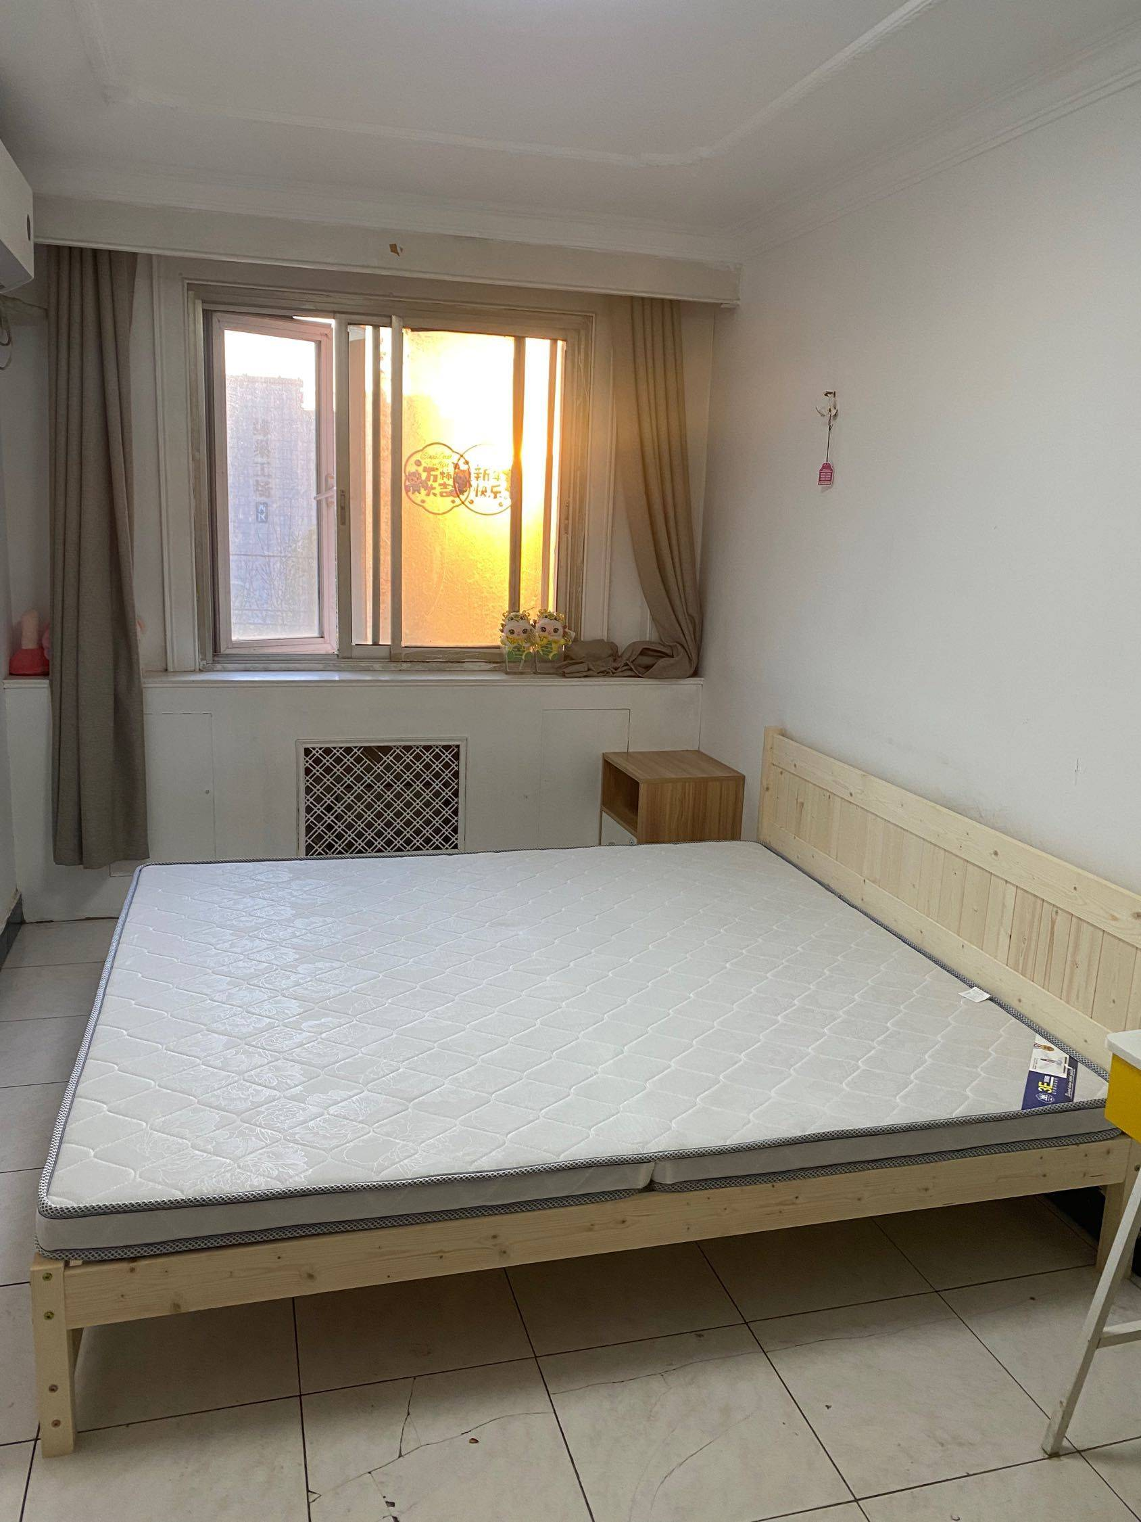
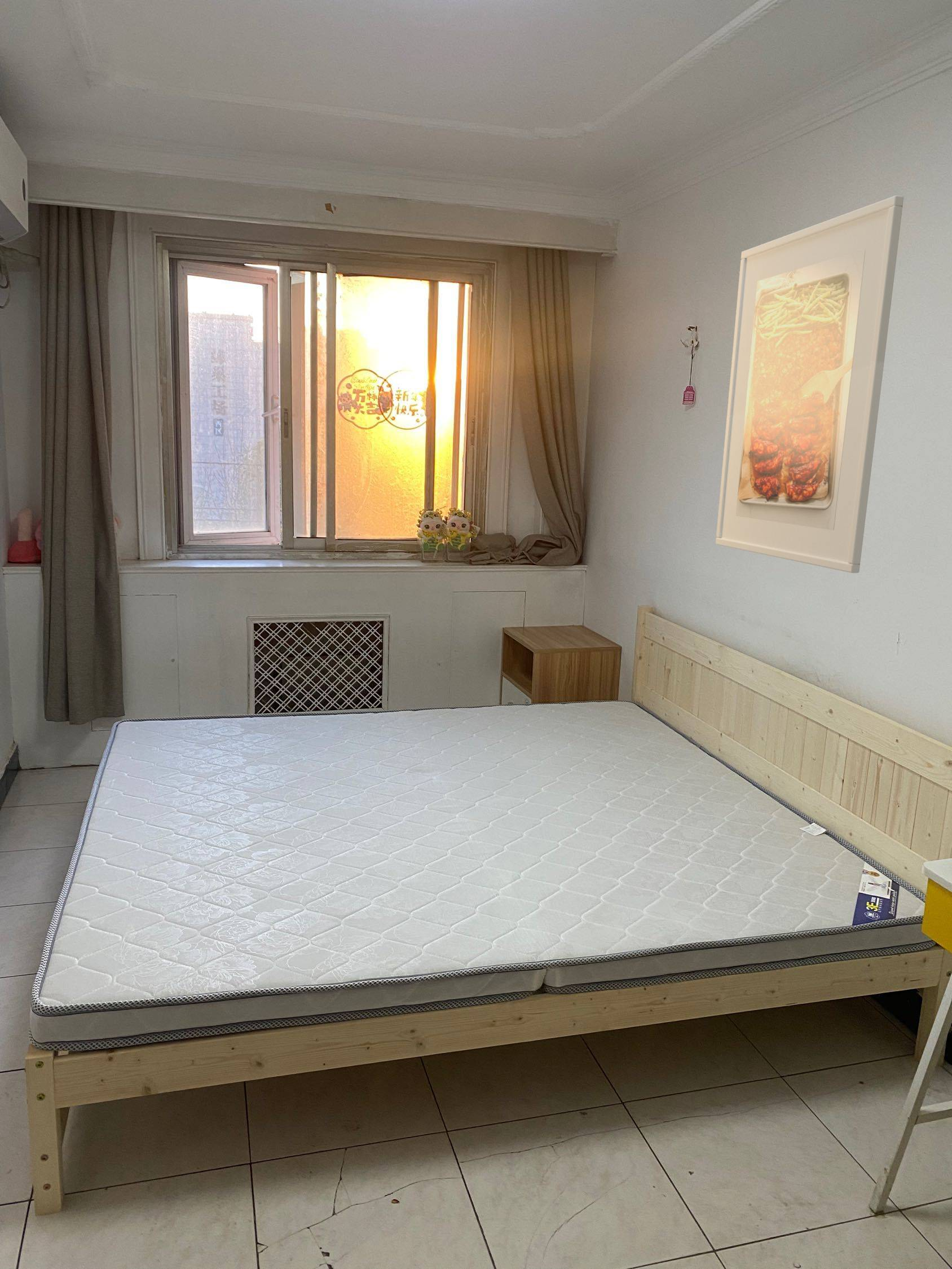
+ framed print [715,195,904,574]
